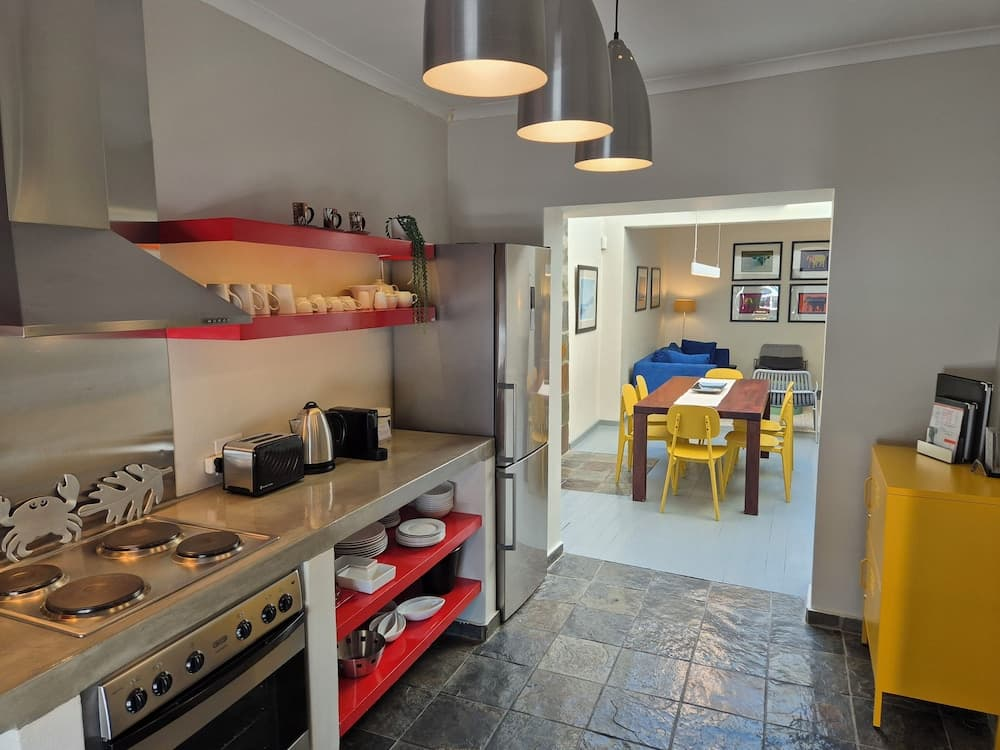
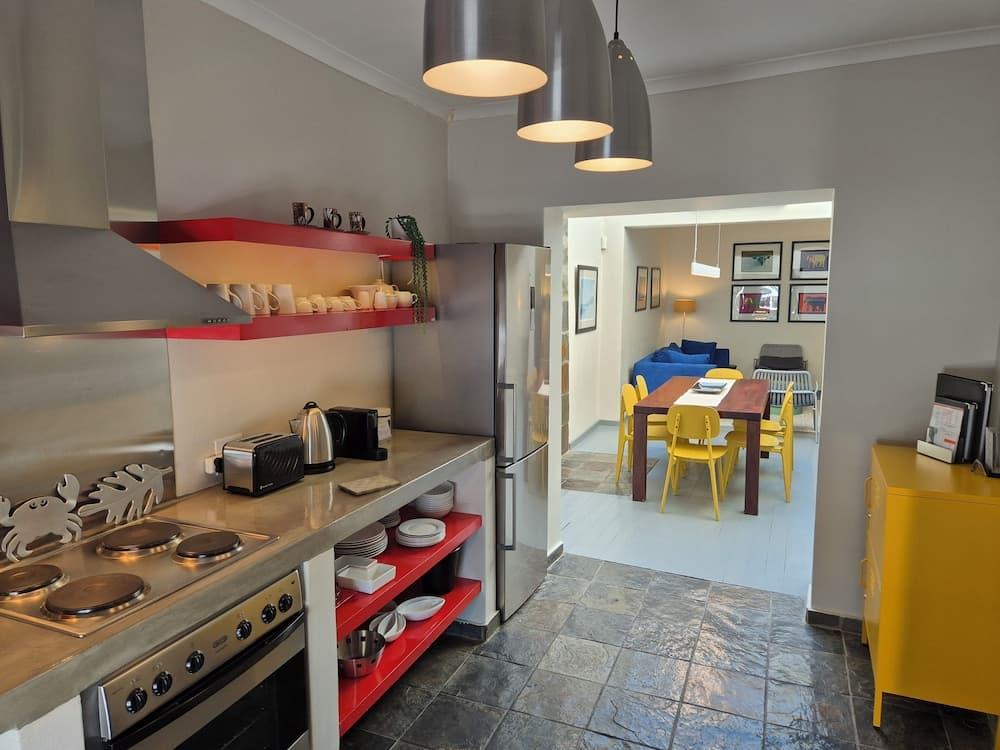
+ cutting board [337,474,402,496]
